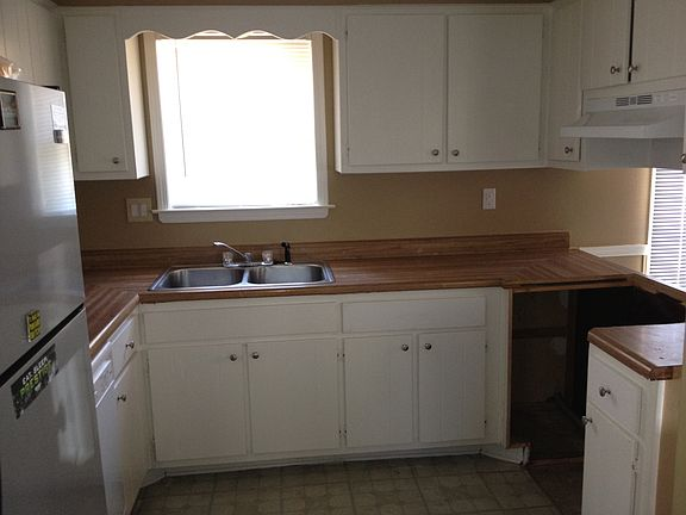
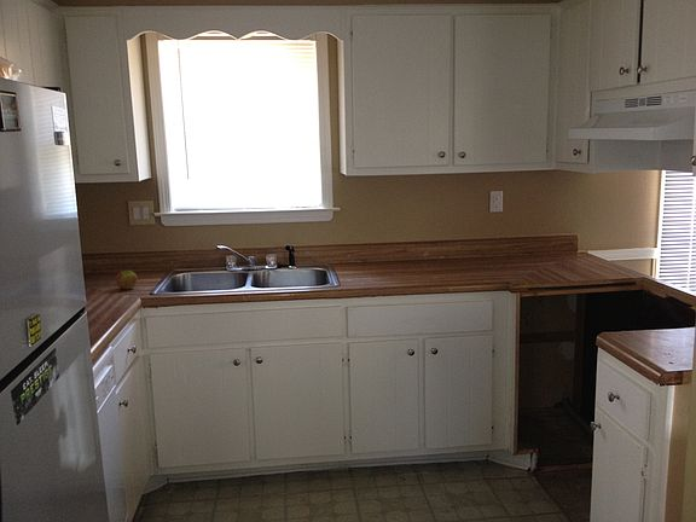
+ apple [115,269,139,291]
